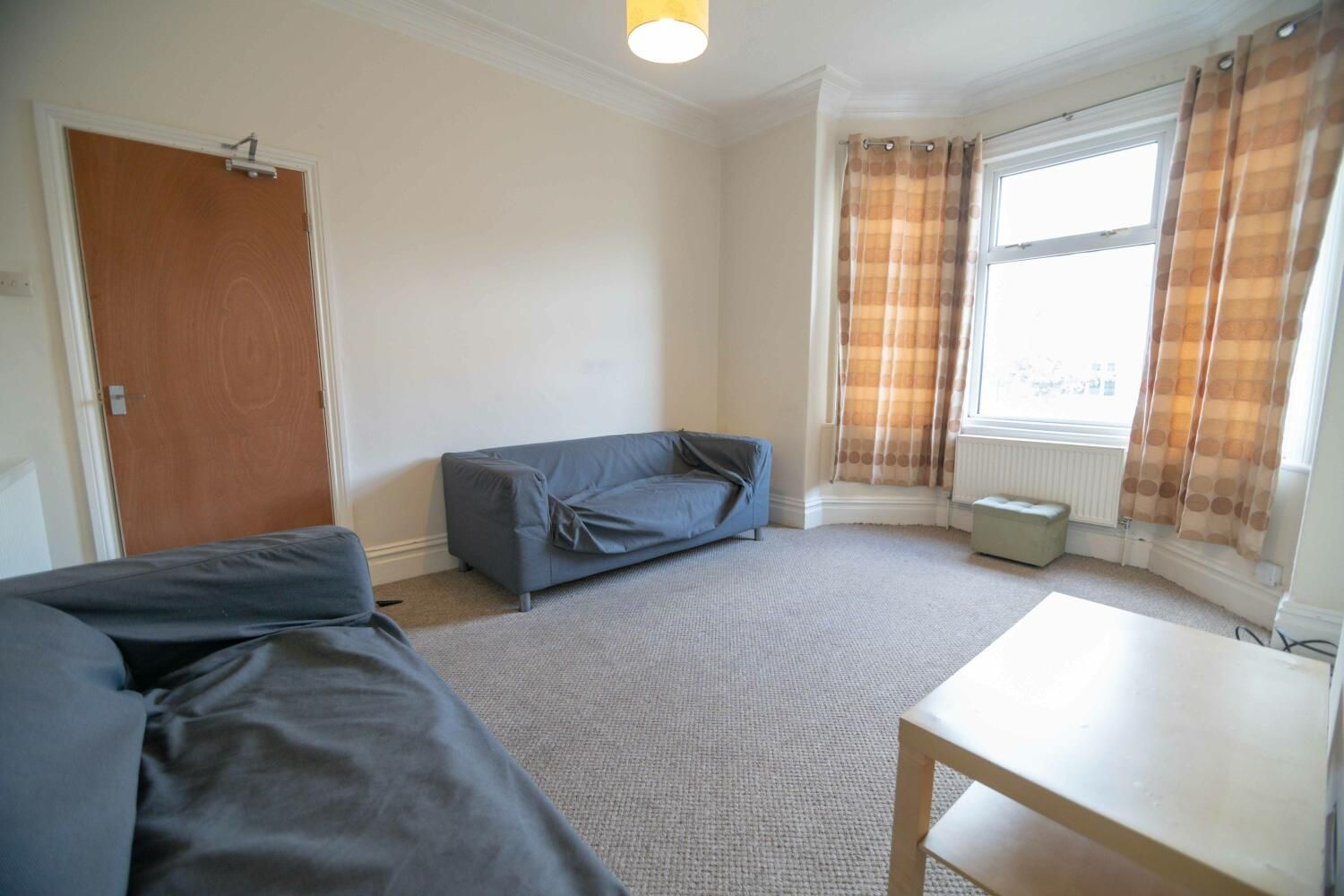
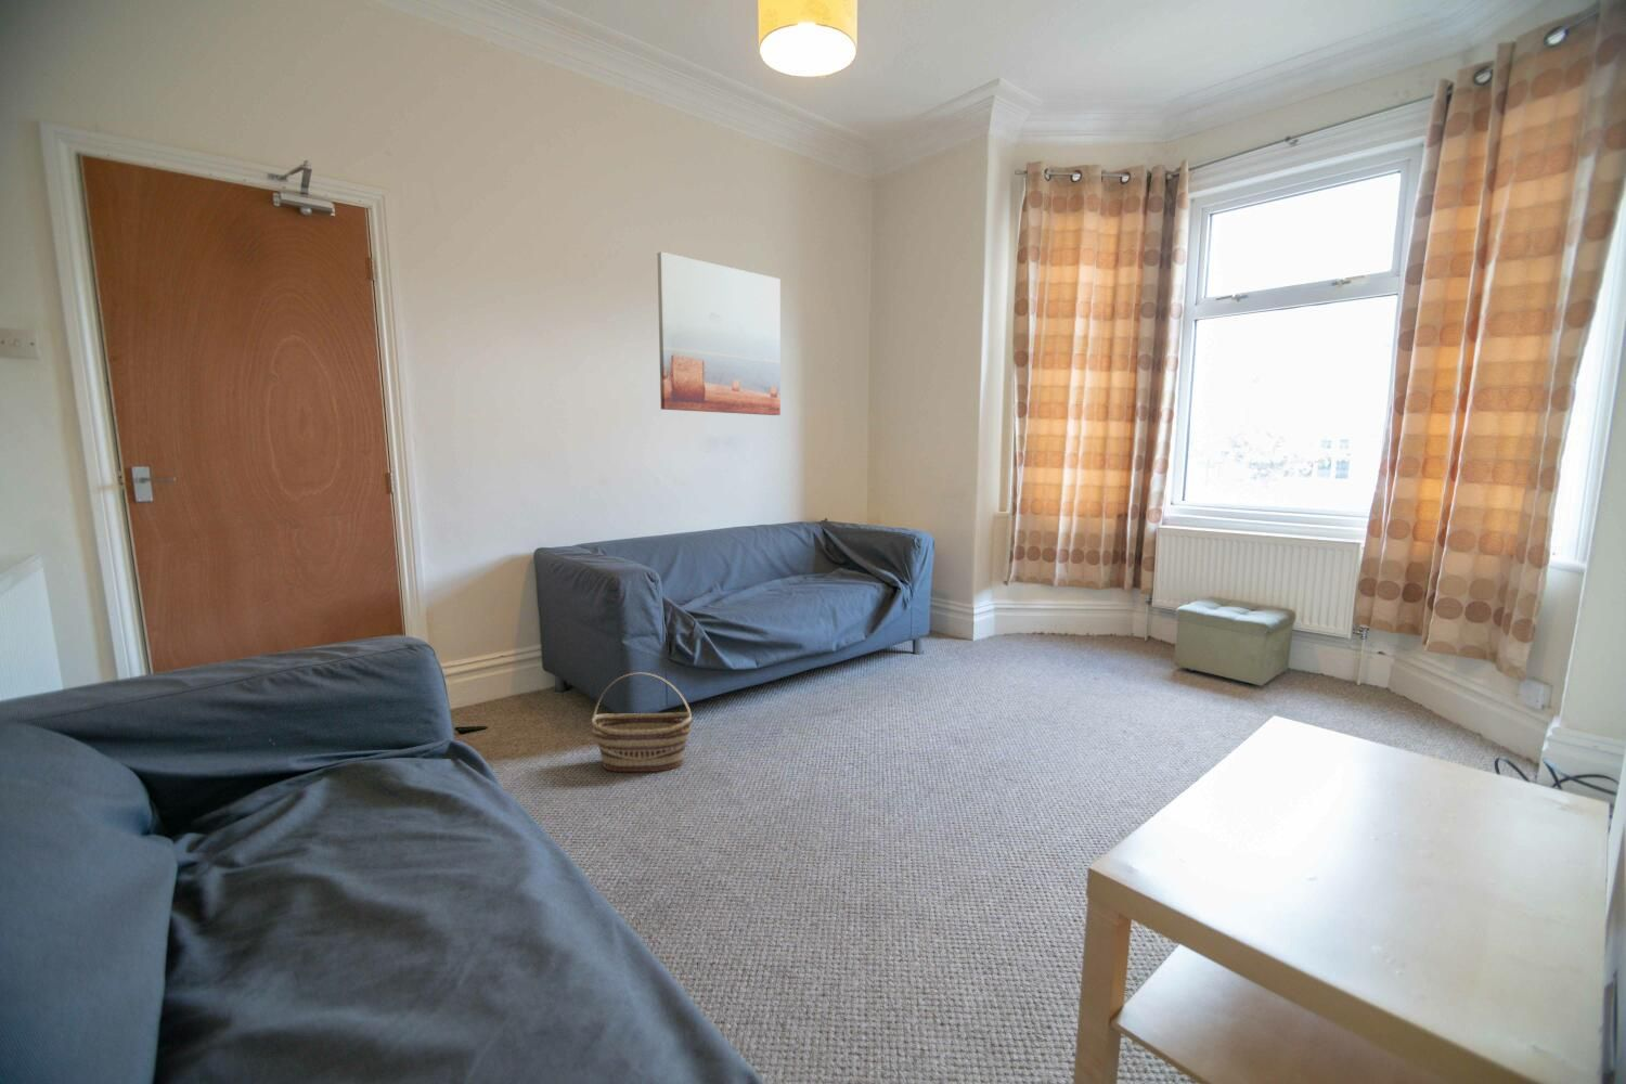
+ basket [590,673,693,773]
+ wall art [656,250,782,416]
